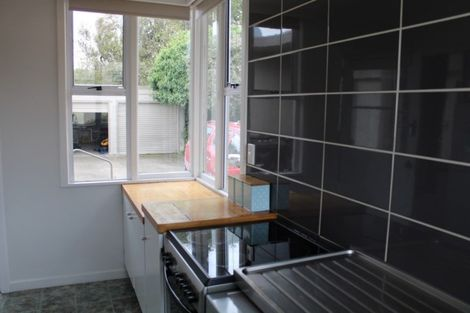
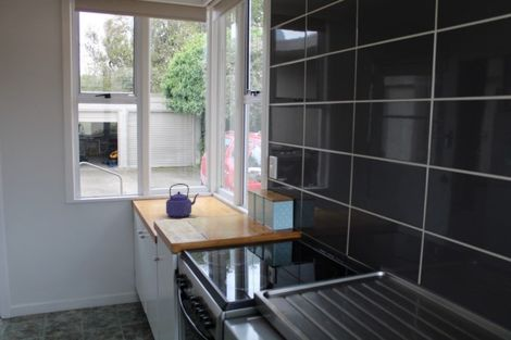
+ kettle [165,182,200,218]
